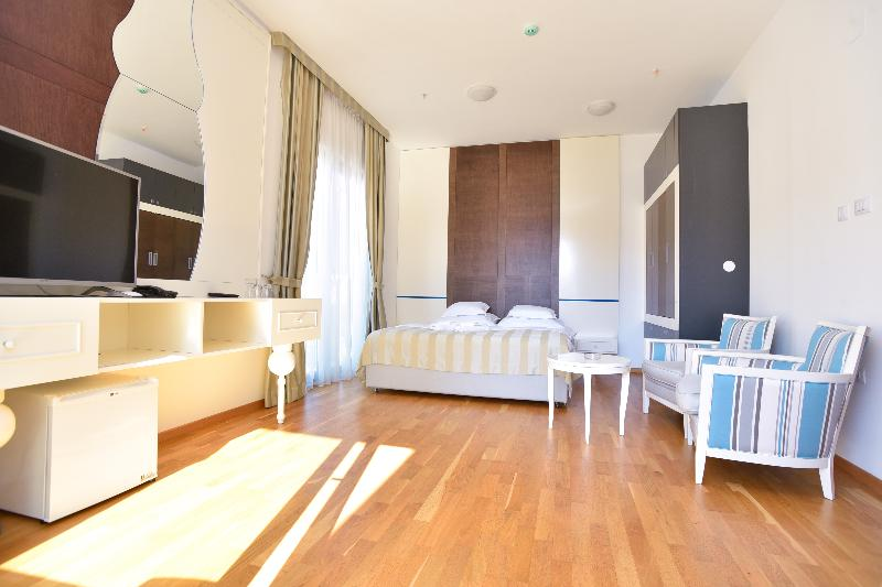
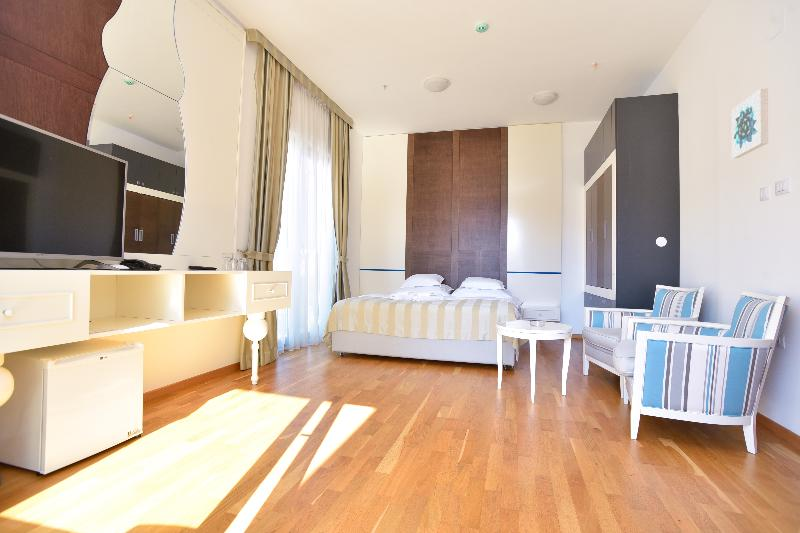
+ wall art [731,87,769,159]
